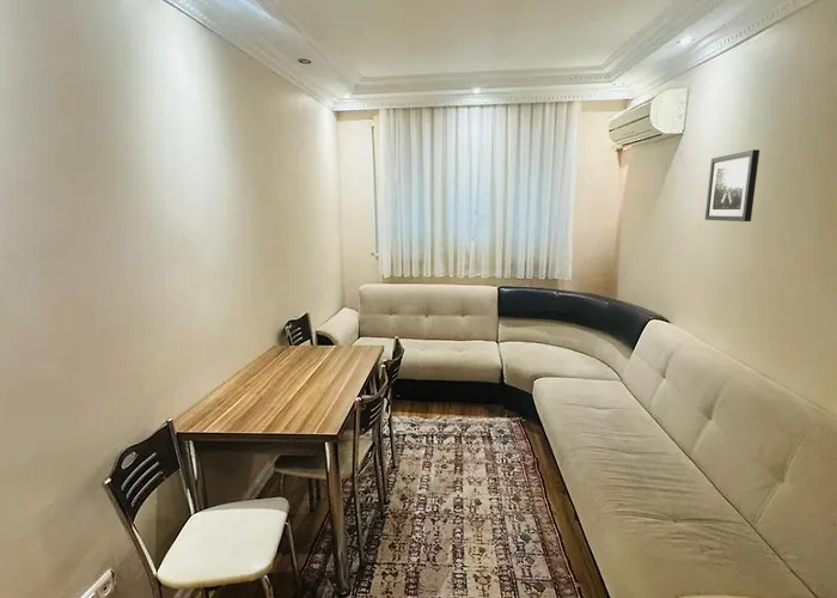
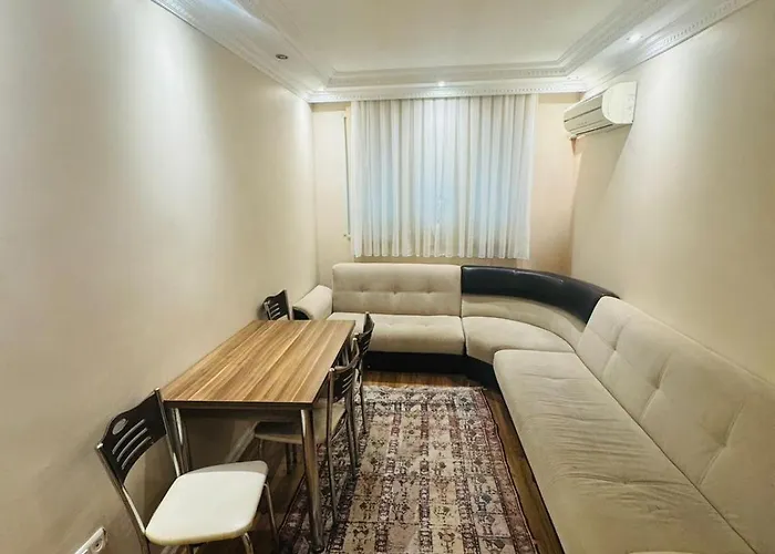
- wall art [704,148,760,222]
